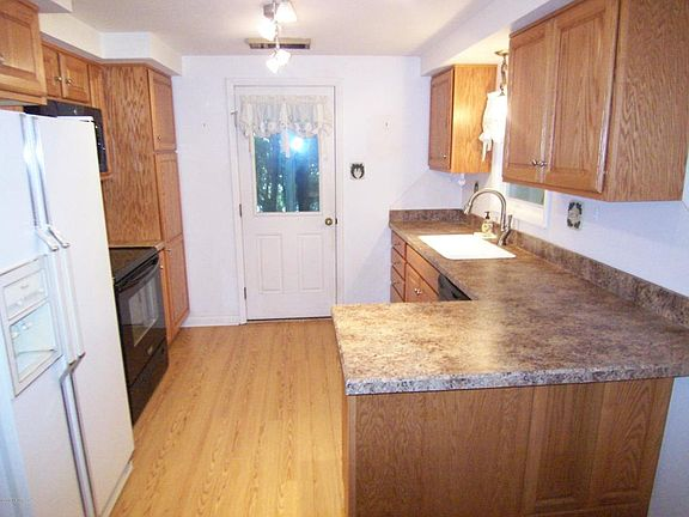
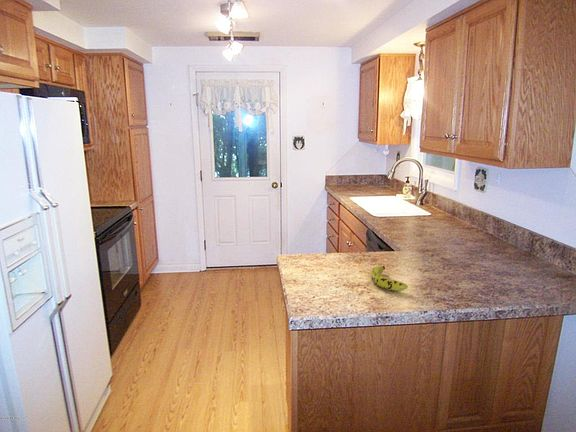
+ fruit [370,265,409,292]
